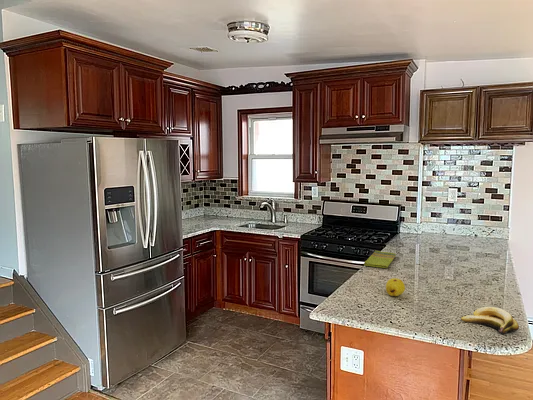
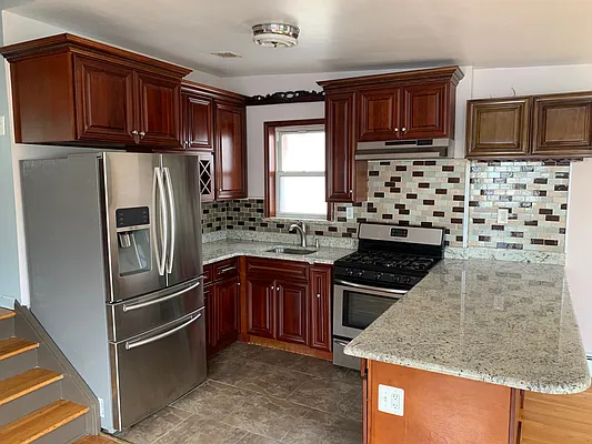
- banana [460,306,520,335]
- dish towel [363,250,397,269]
- fruit [385,277,406,297]
